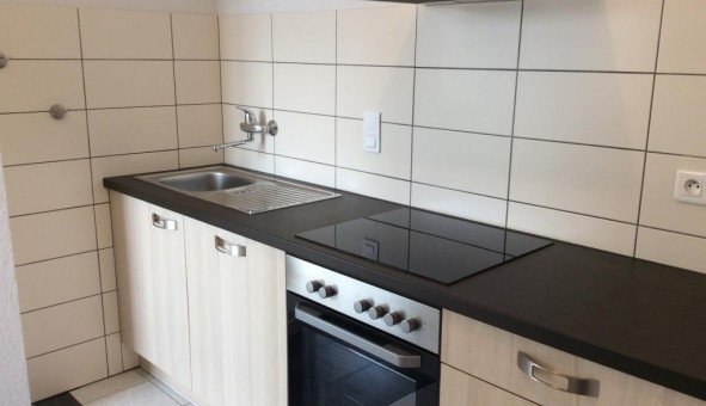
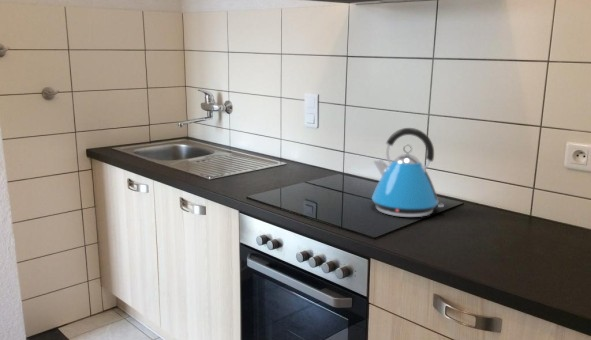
+ kettle [371,127,445,218]
